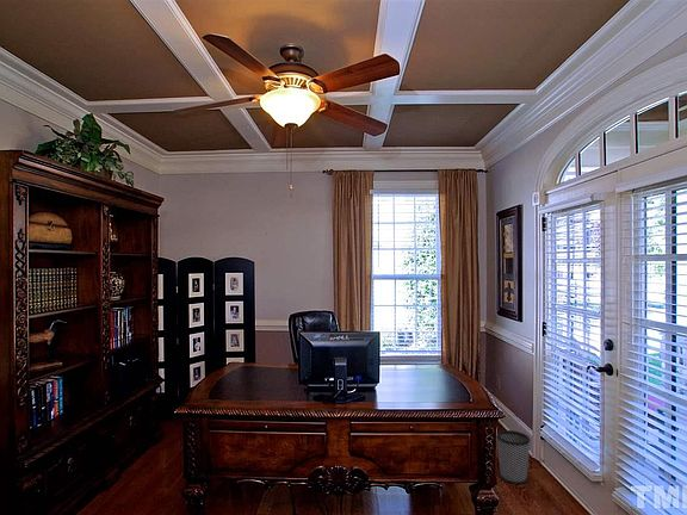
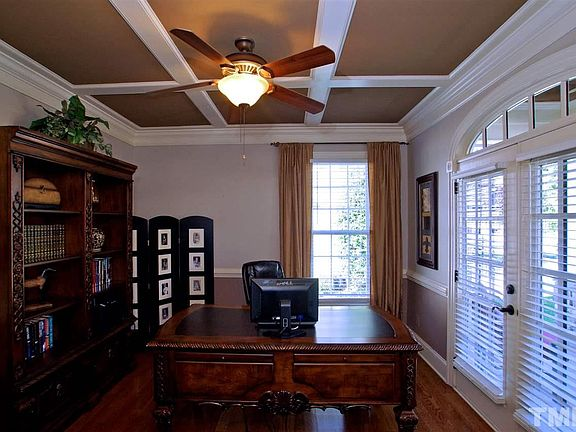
- wastebasket [496,429,531,485]
